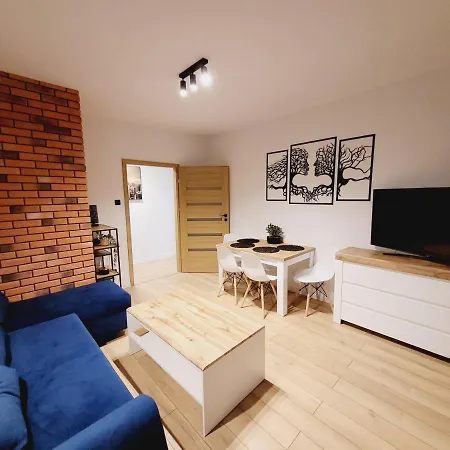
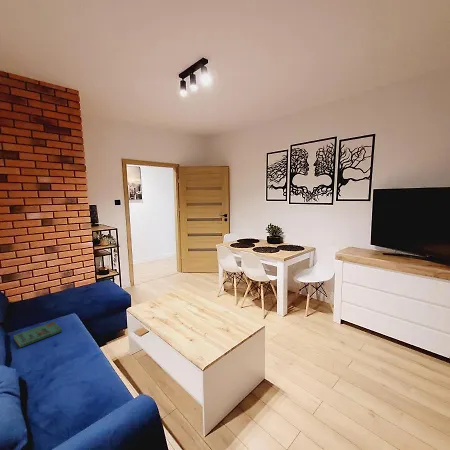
+ book [13,321,63,348]
